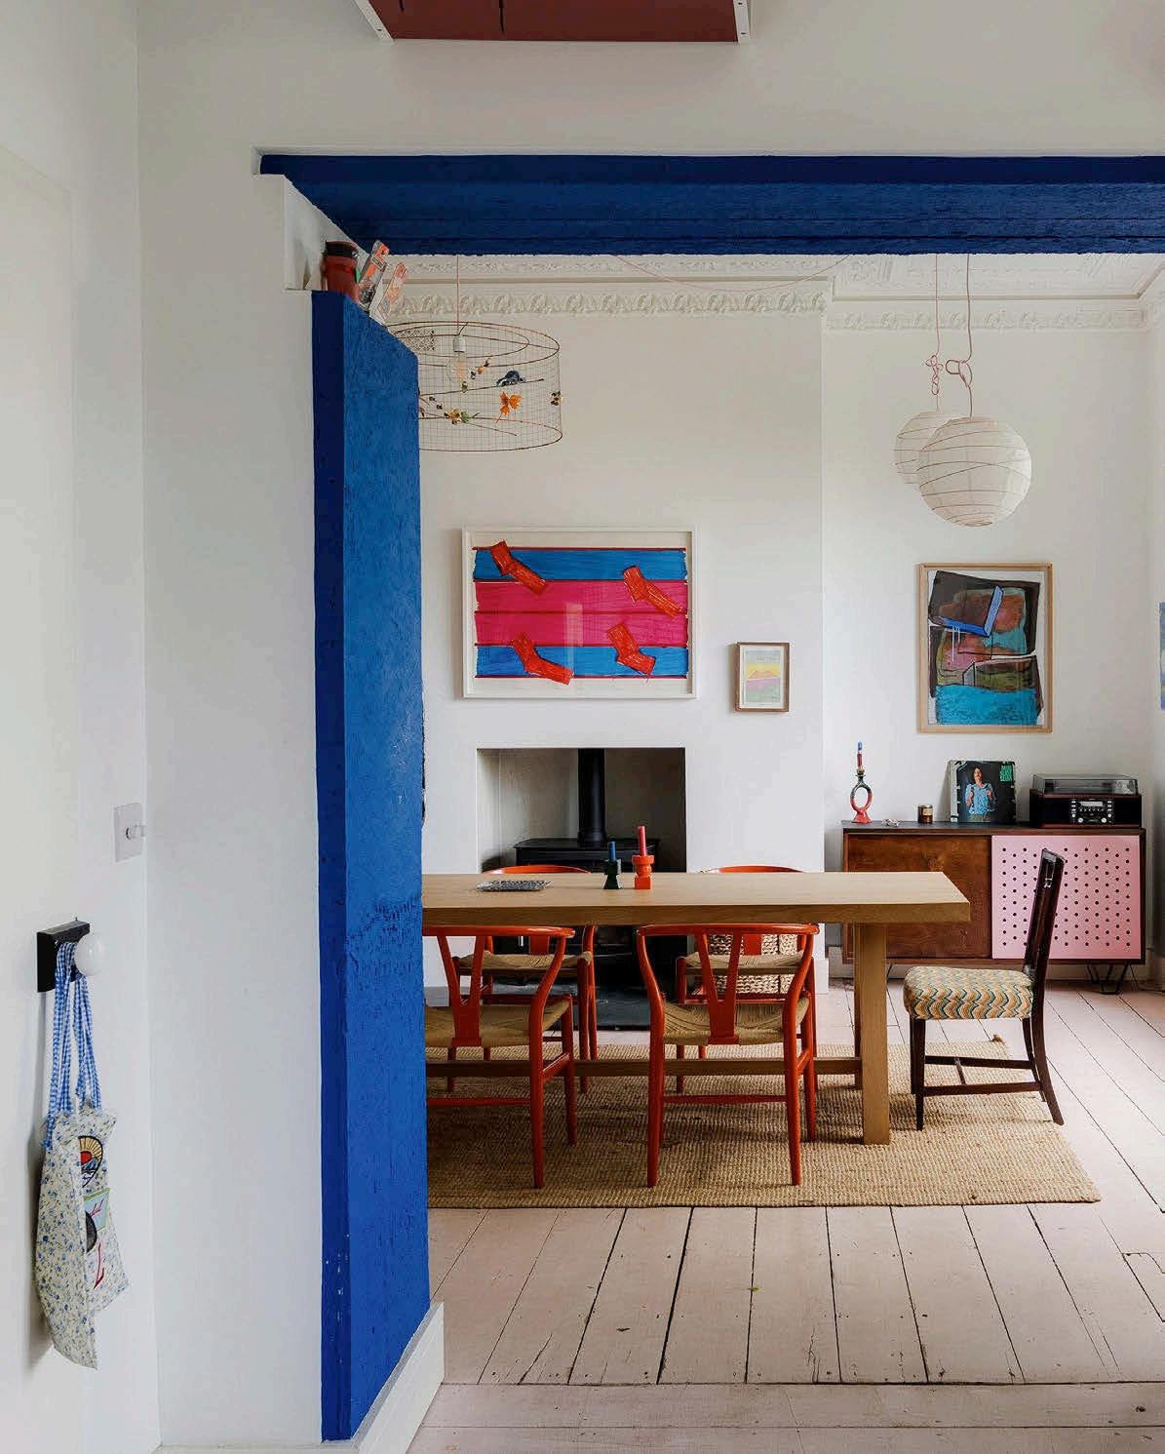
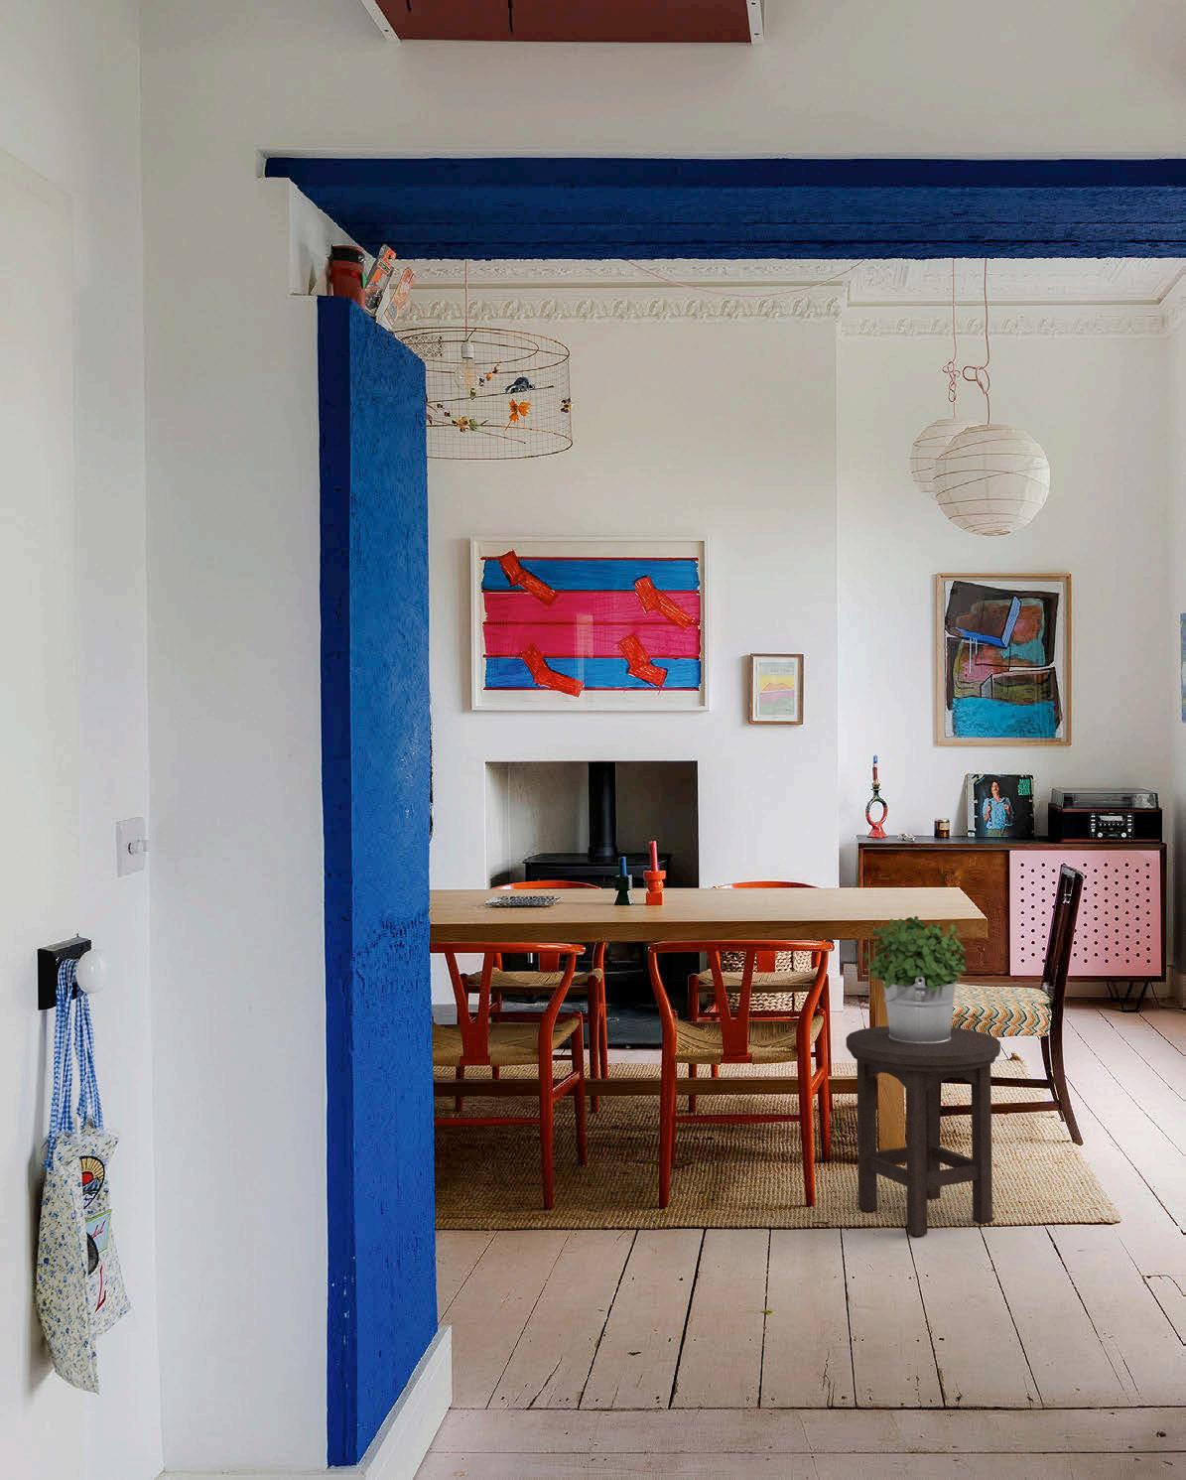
+ stool [846,1025,1001,1237]
+ potted plant [862,915,968,1046]
